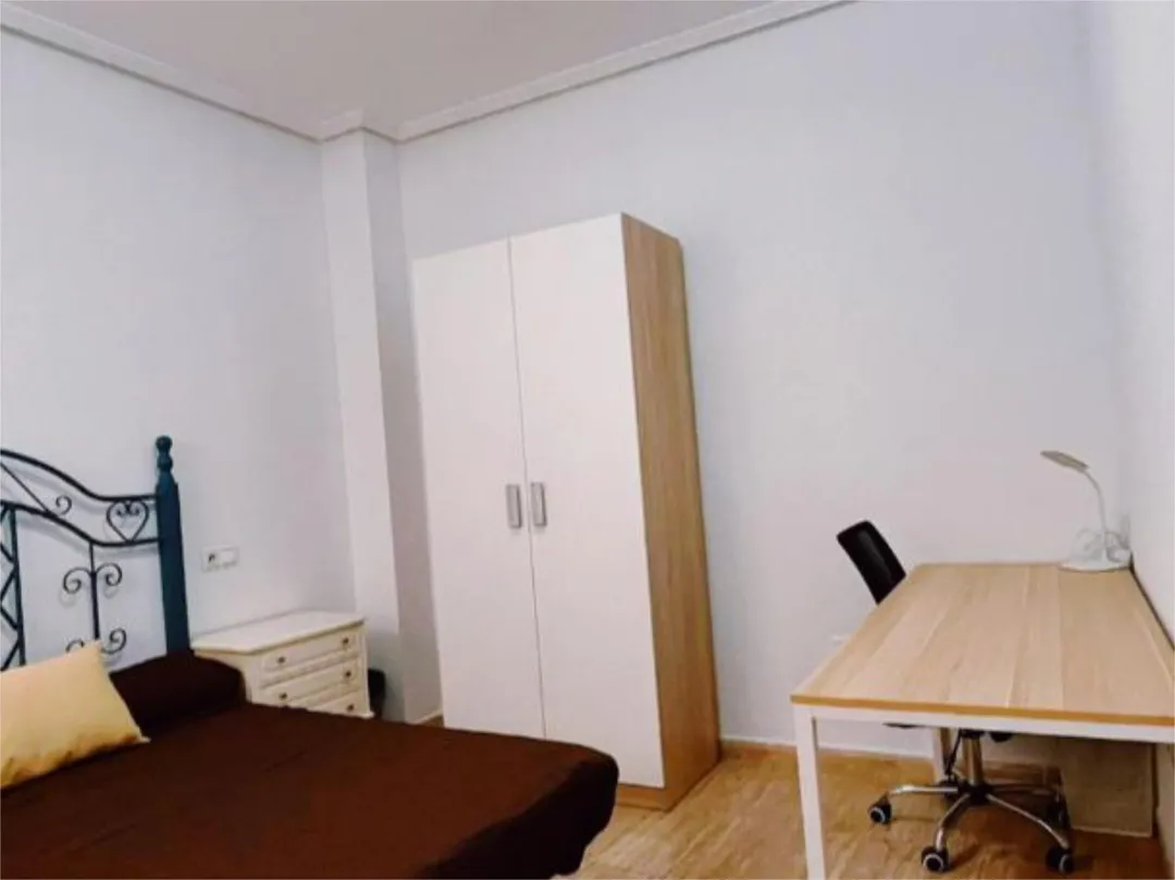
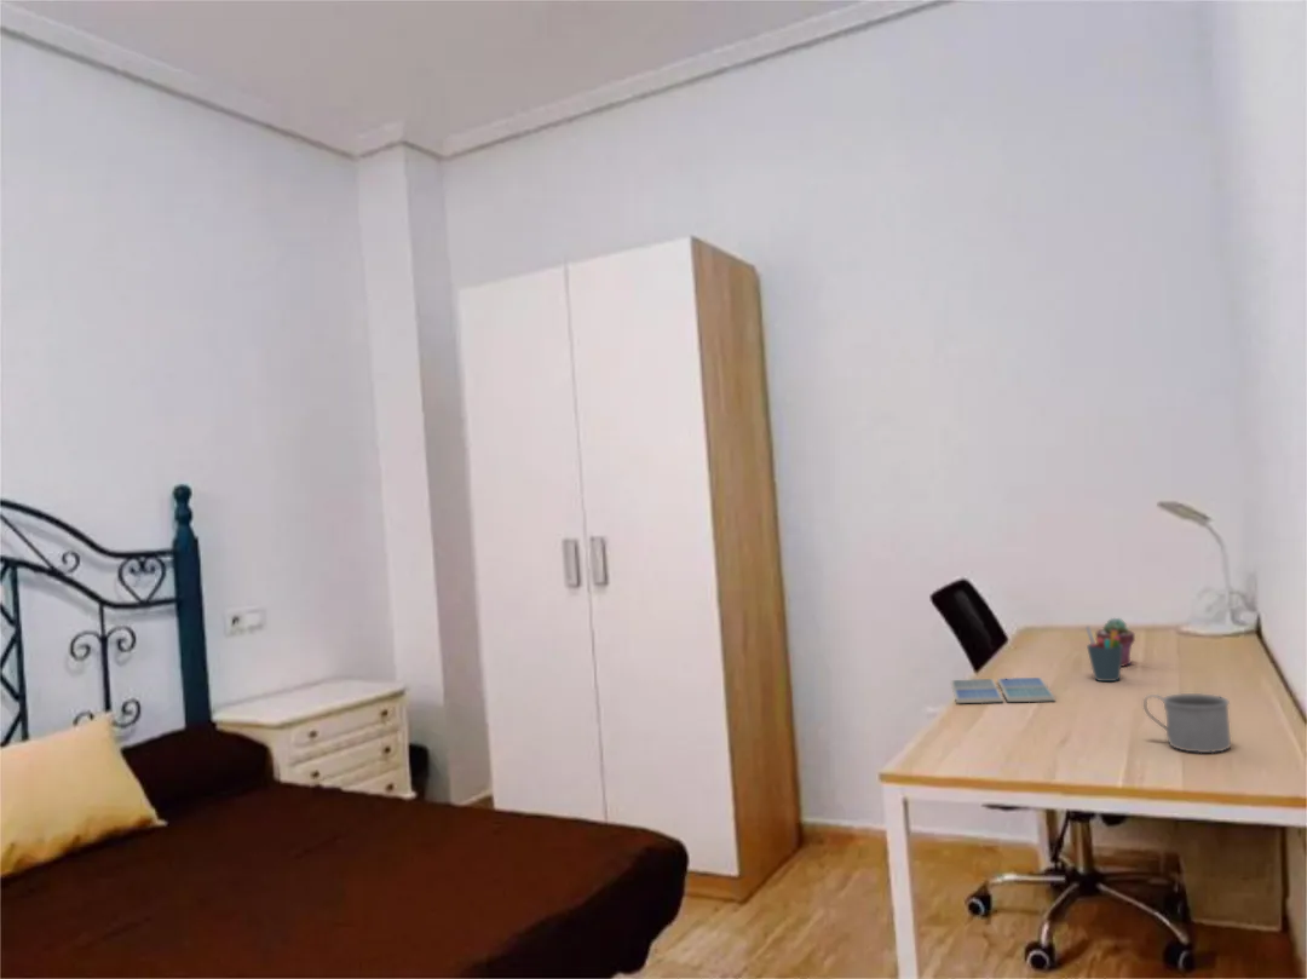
+ potted succulent [1095,617,1136,668]
+ mug [1142,692,1232,754]
+ pen holder [1084,624,1123,683]
+ drink coaster [949,676,1056,704]
